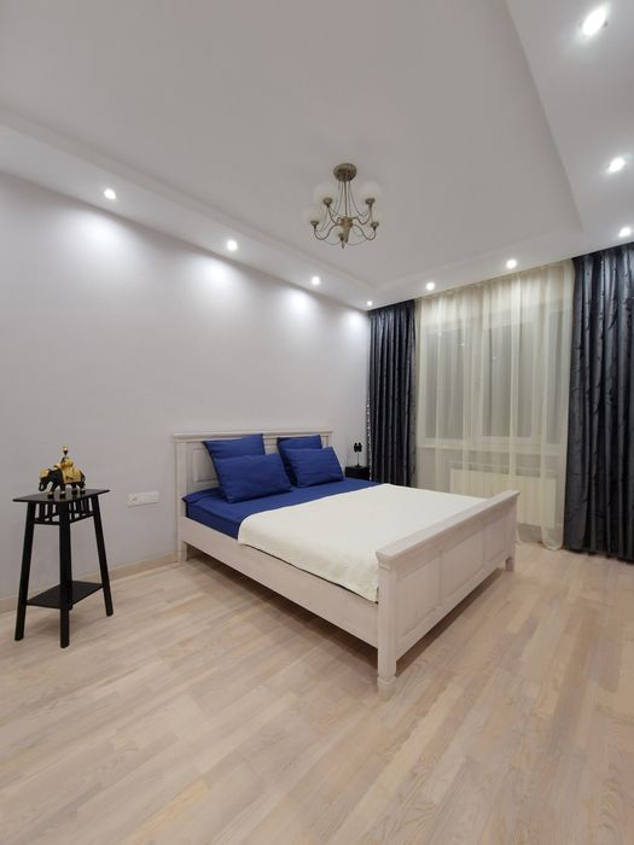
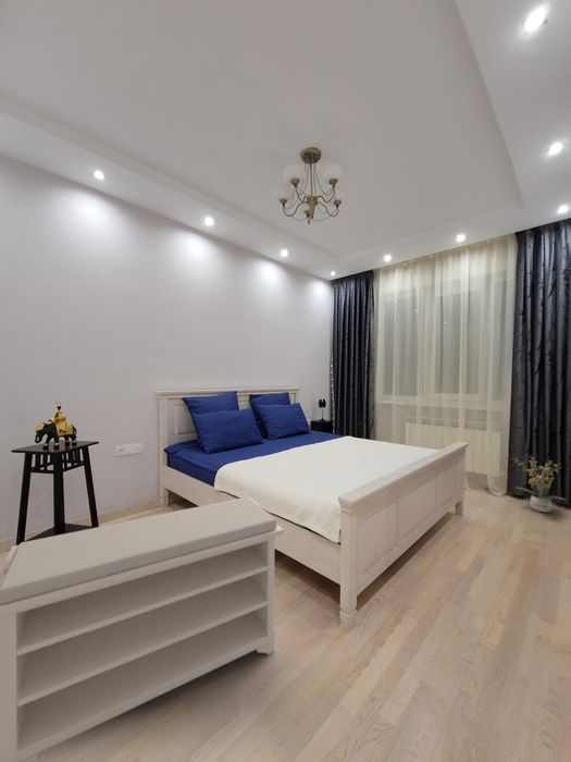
+ bench [0,496,285,762]
+ potted plant [511,455,568,514]
